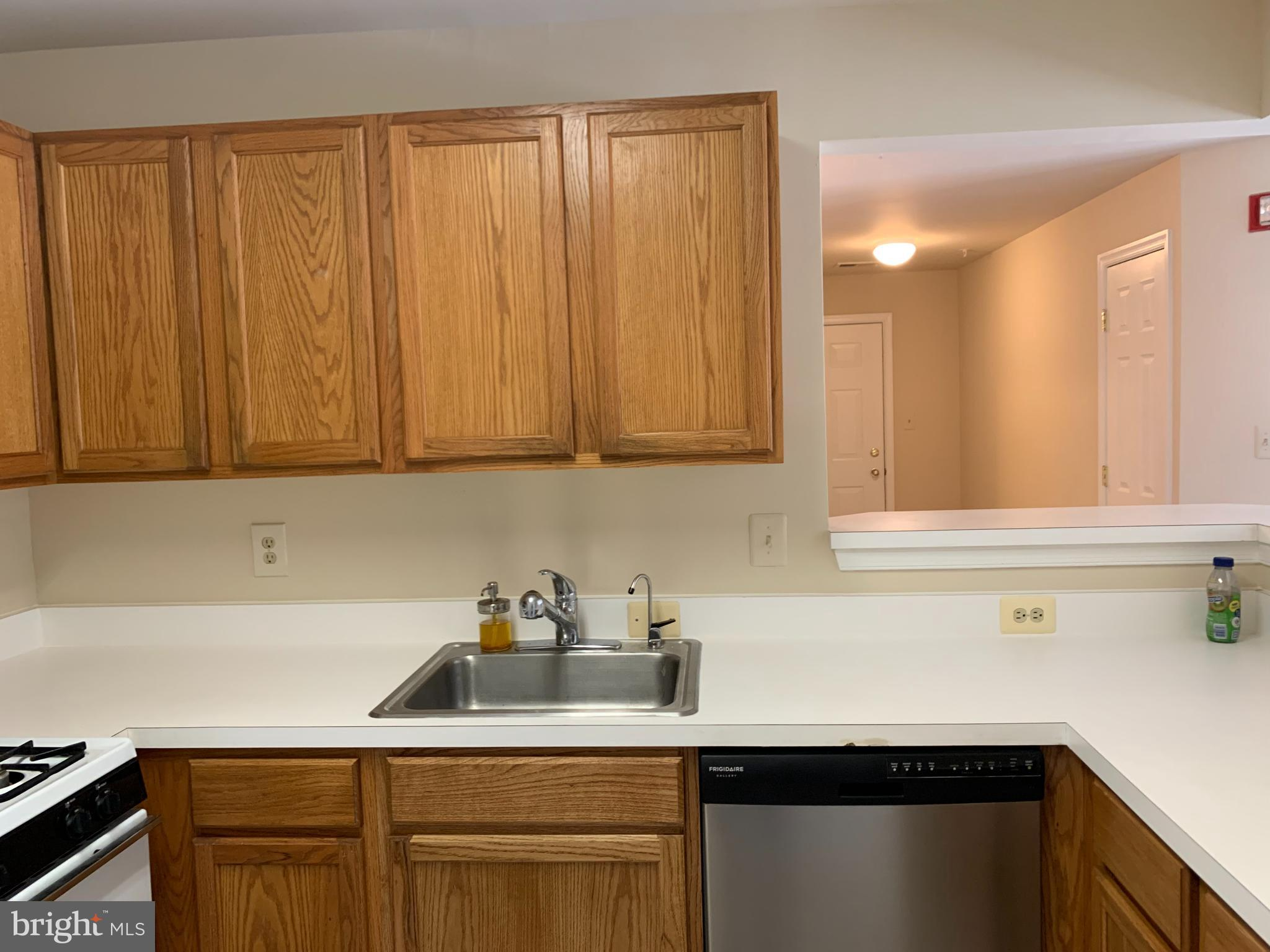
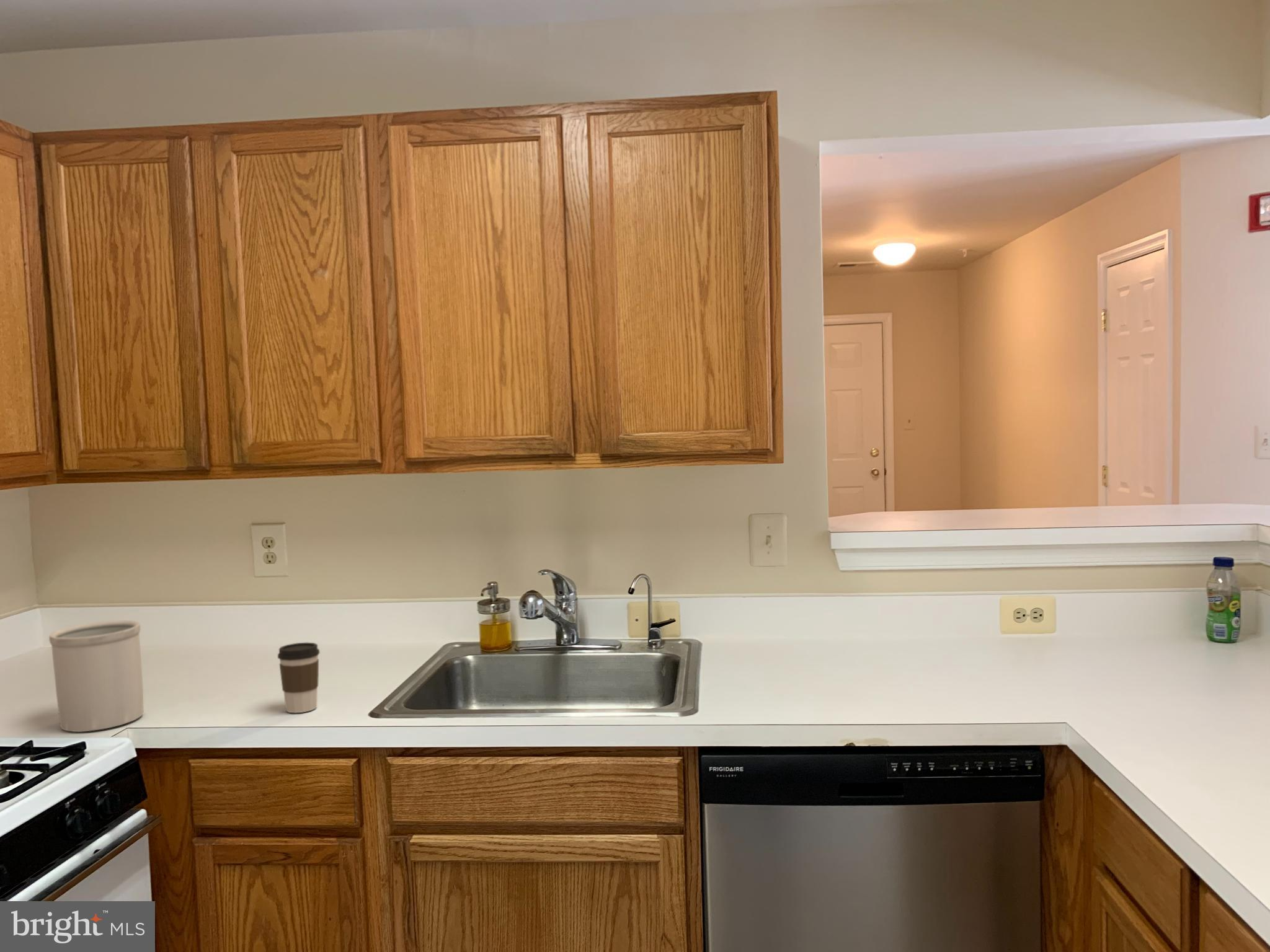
+ coffee cup [277,642,321,713]
+ utensil holder [48,620,144,733]
